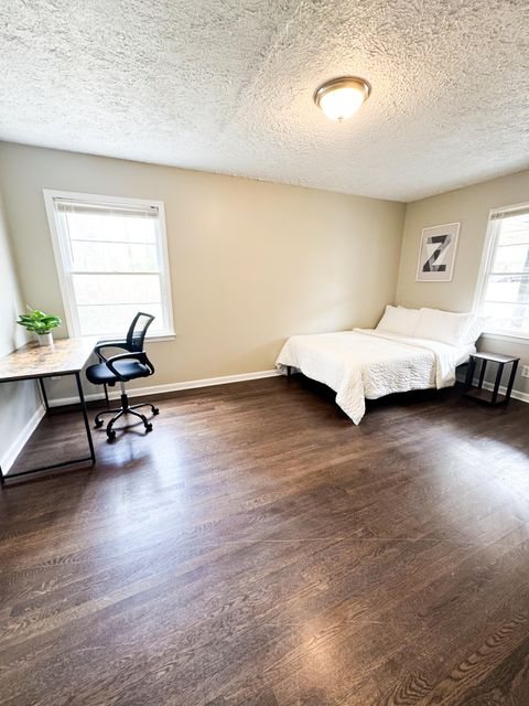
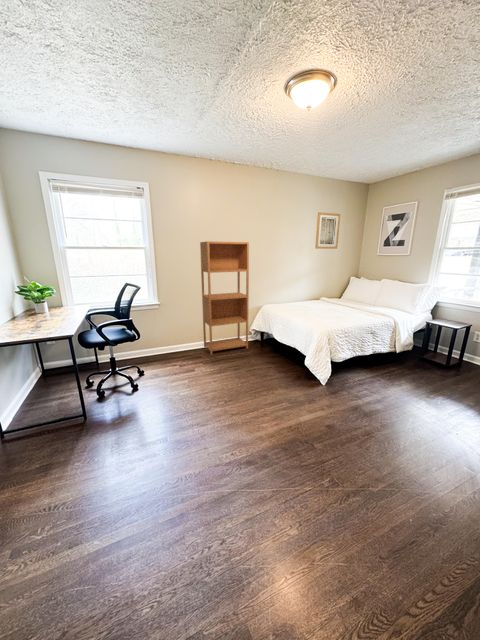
+ wall art [314,211,341,250]
+ bookcase [199,240,250,356]
